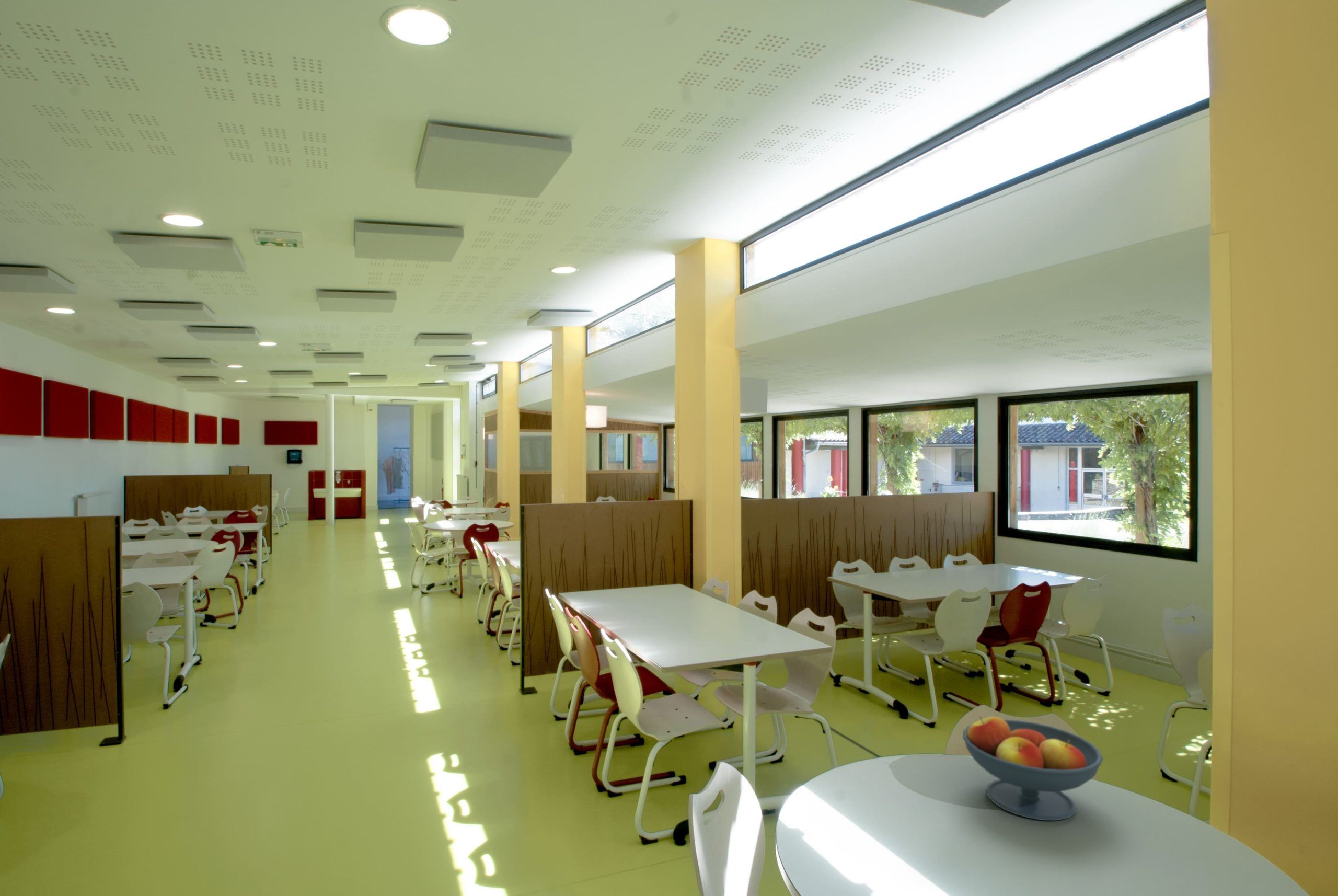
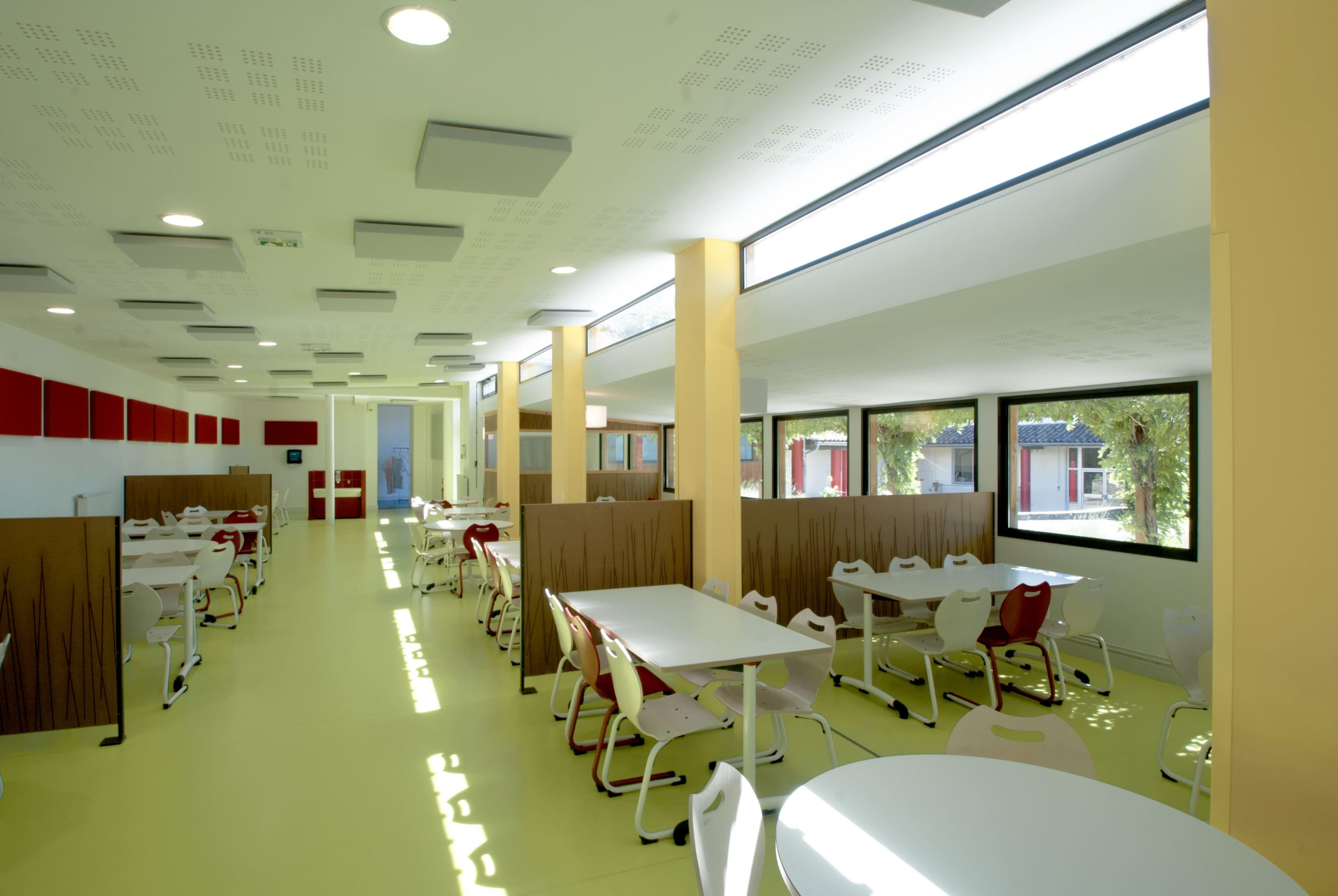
- fruit bowl [962,716,1104,821]
